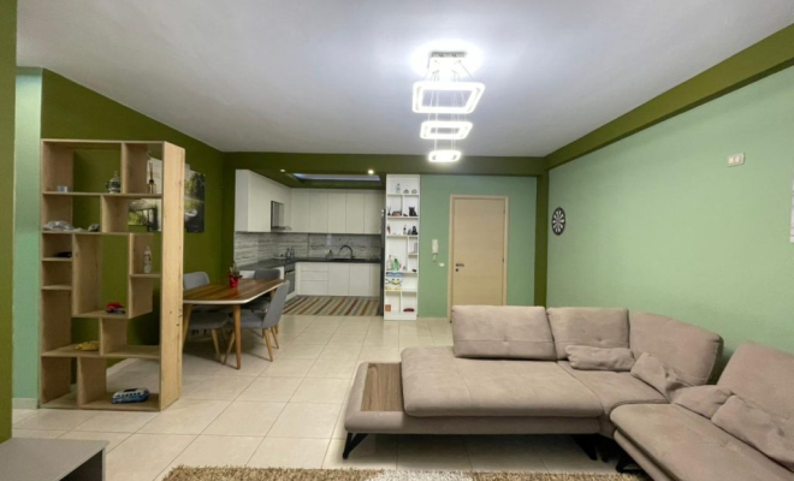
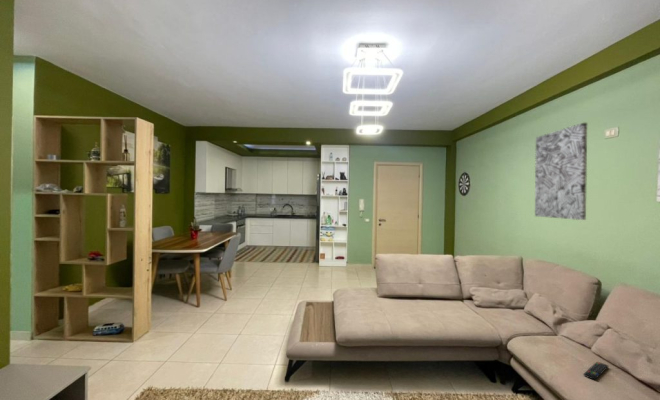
+ remote control [583,361,609,380]
+ wall art [534,122,588,221]
